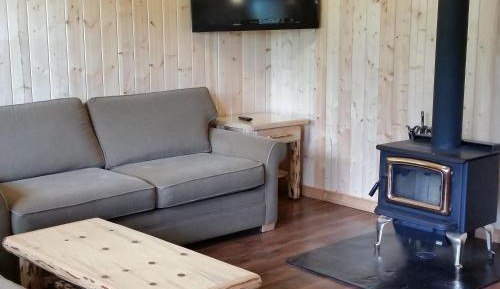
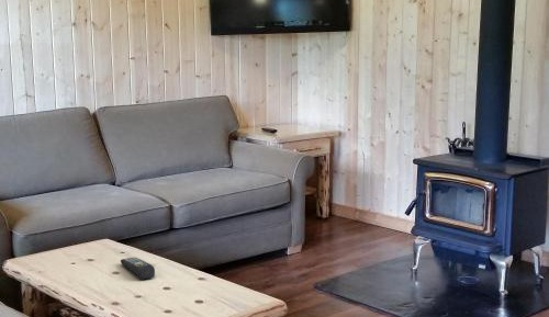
+ remote control [120,257,156,281]
